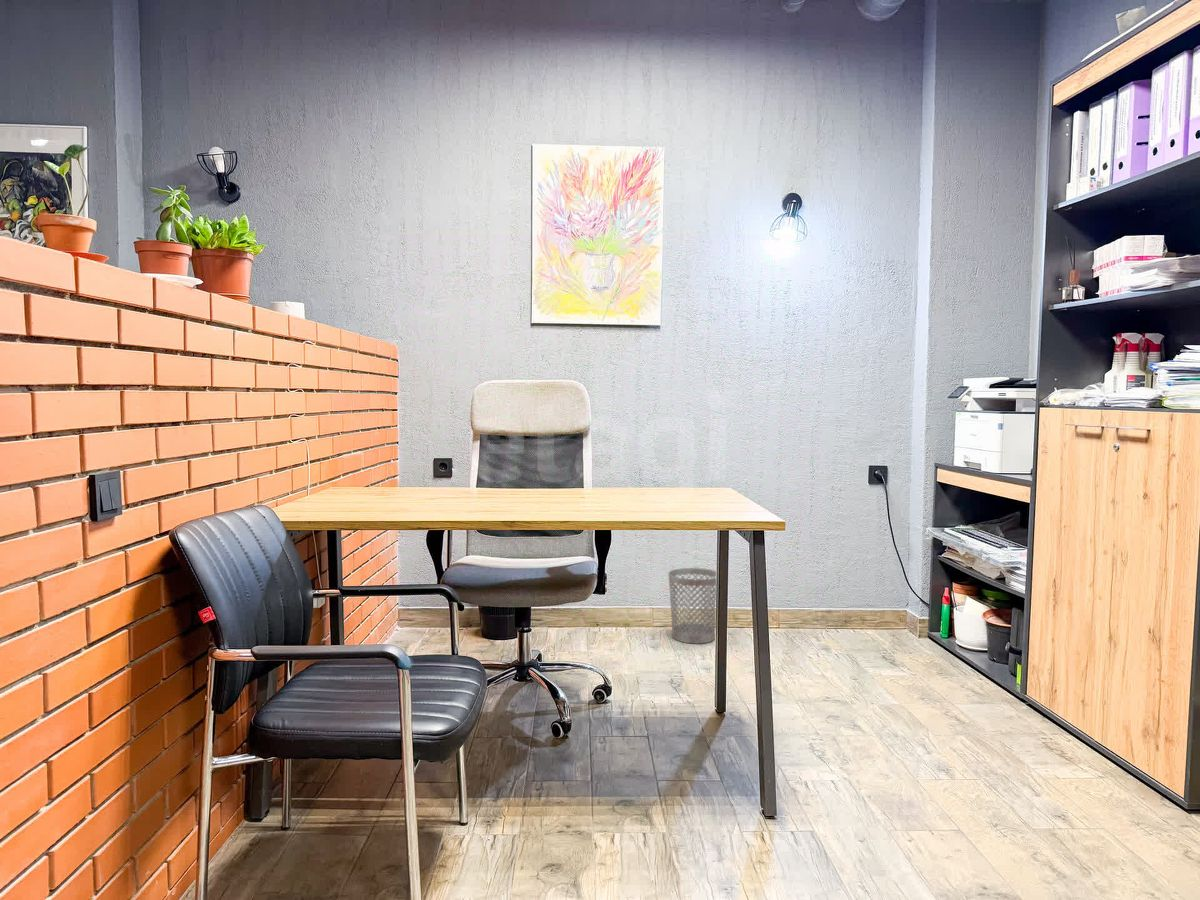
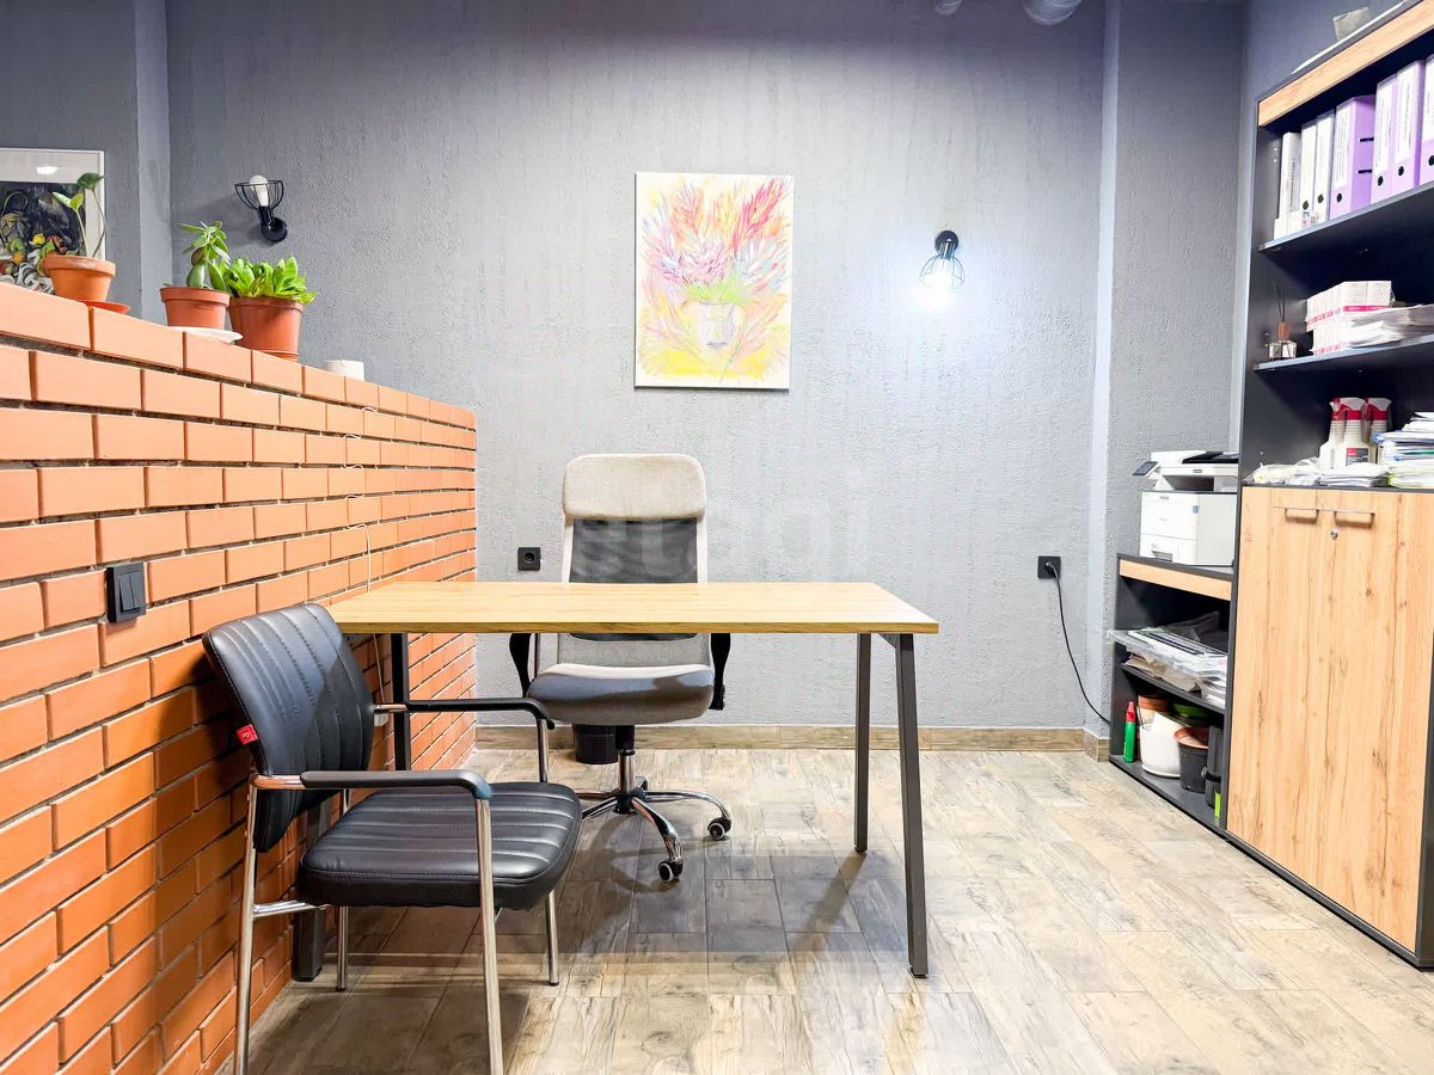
- wastebasket [668,567,717,645]
